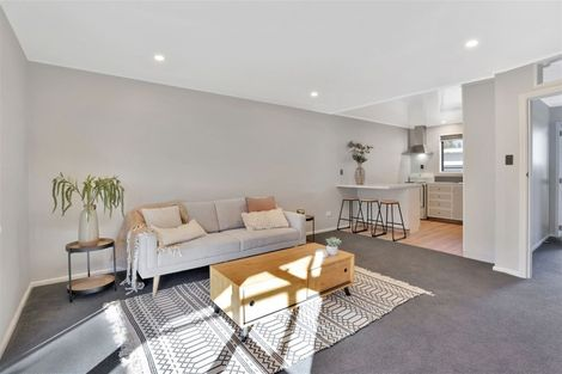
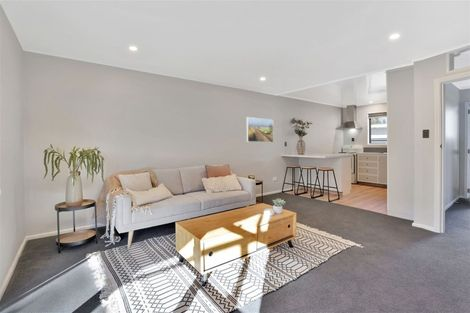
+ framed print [246,116,275,143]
